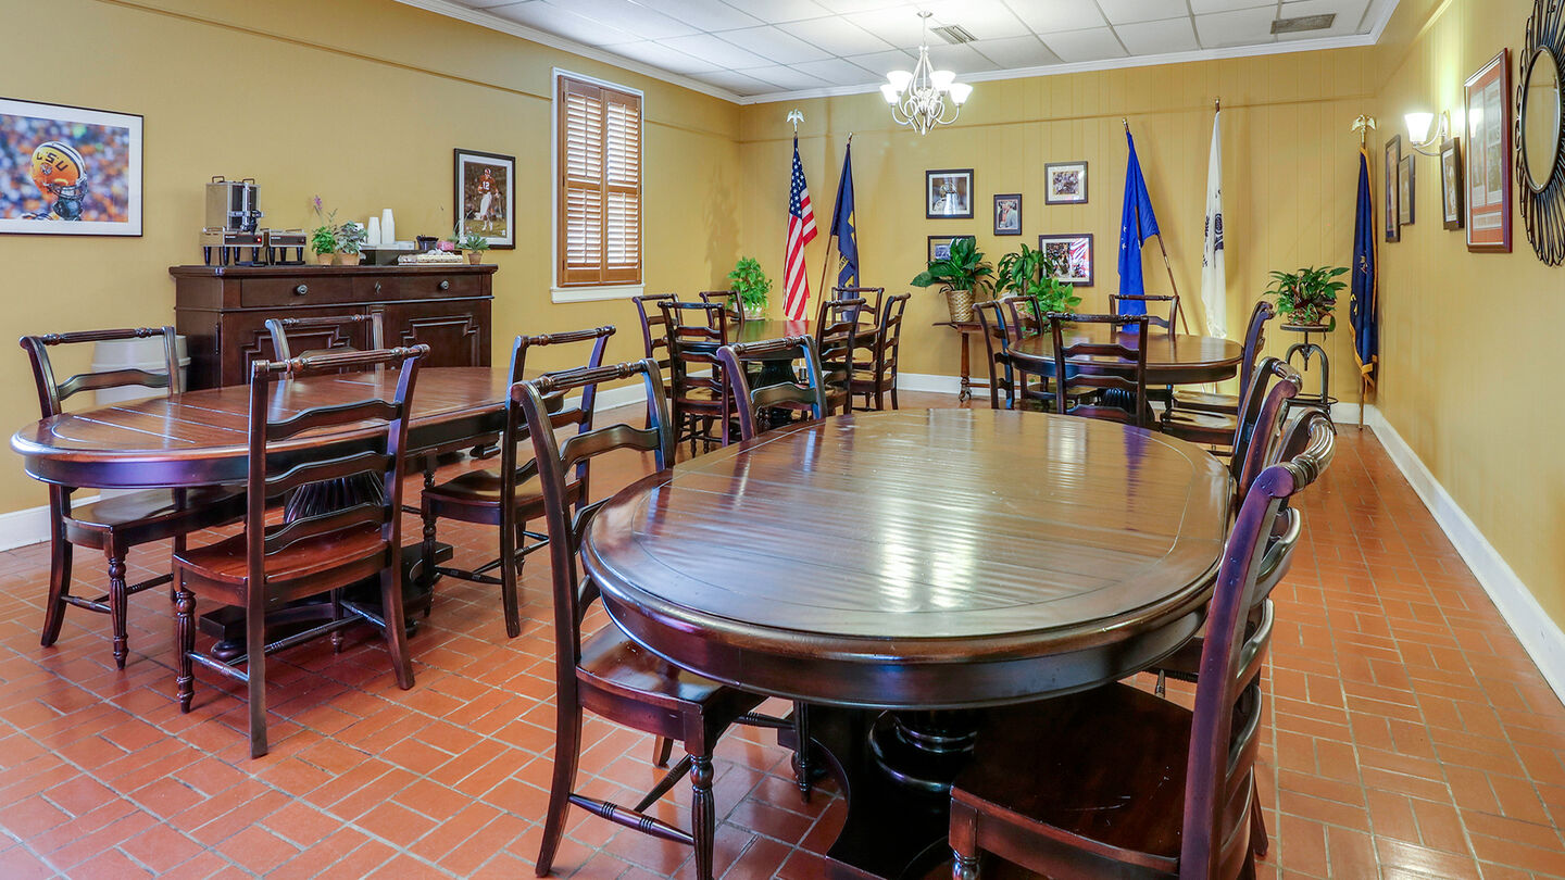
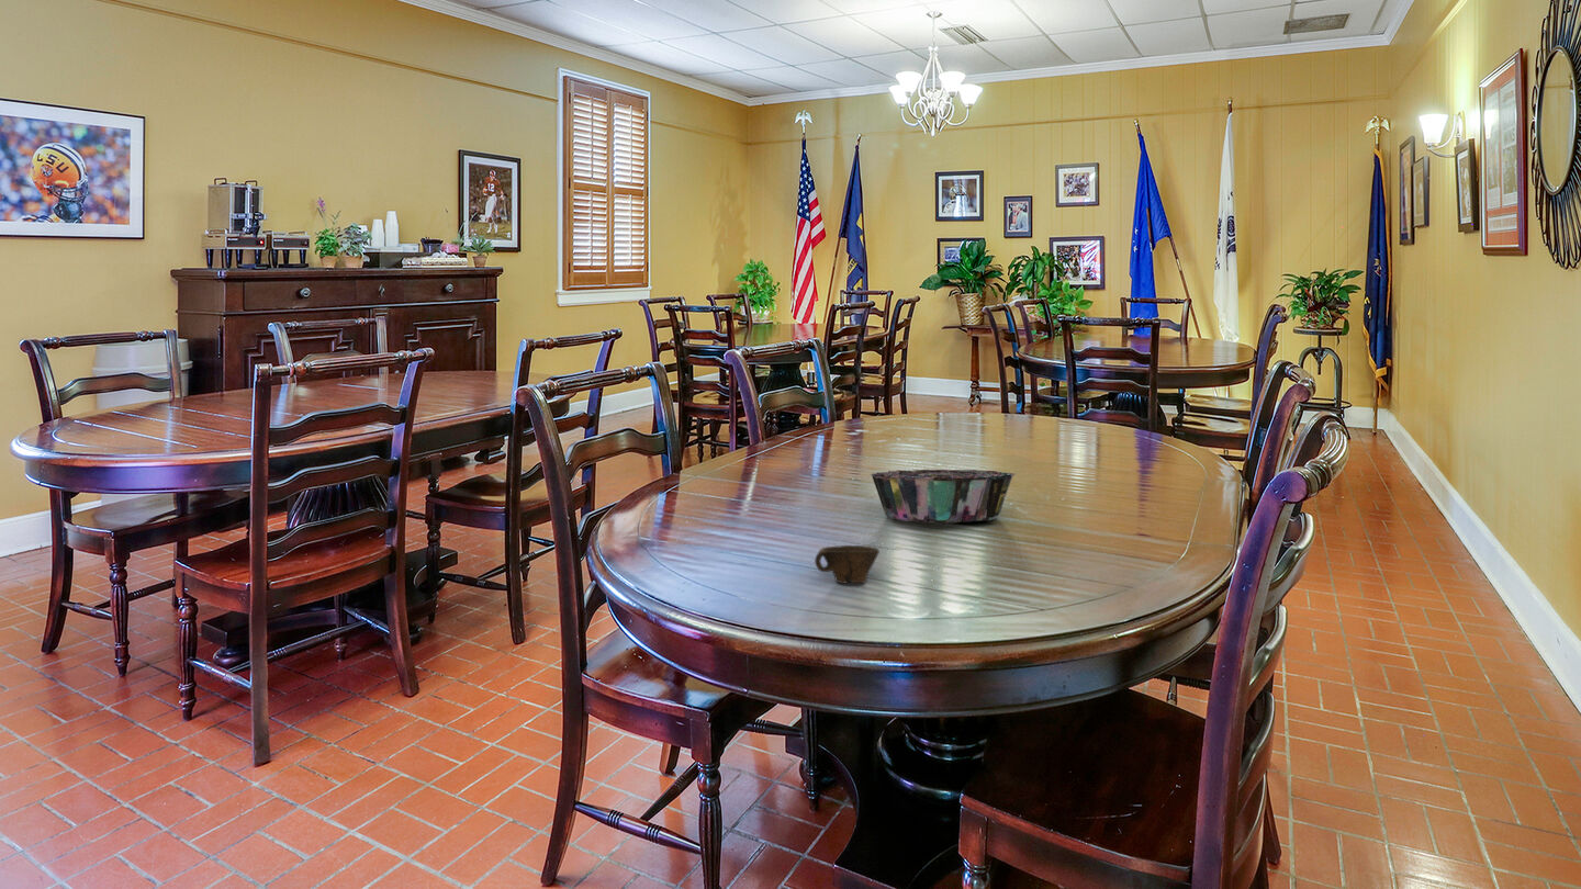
+ decorative bowl [868,469,1016,525]
+ cup [814,544,881,584]
